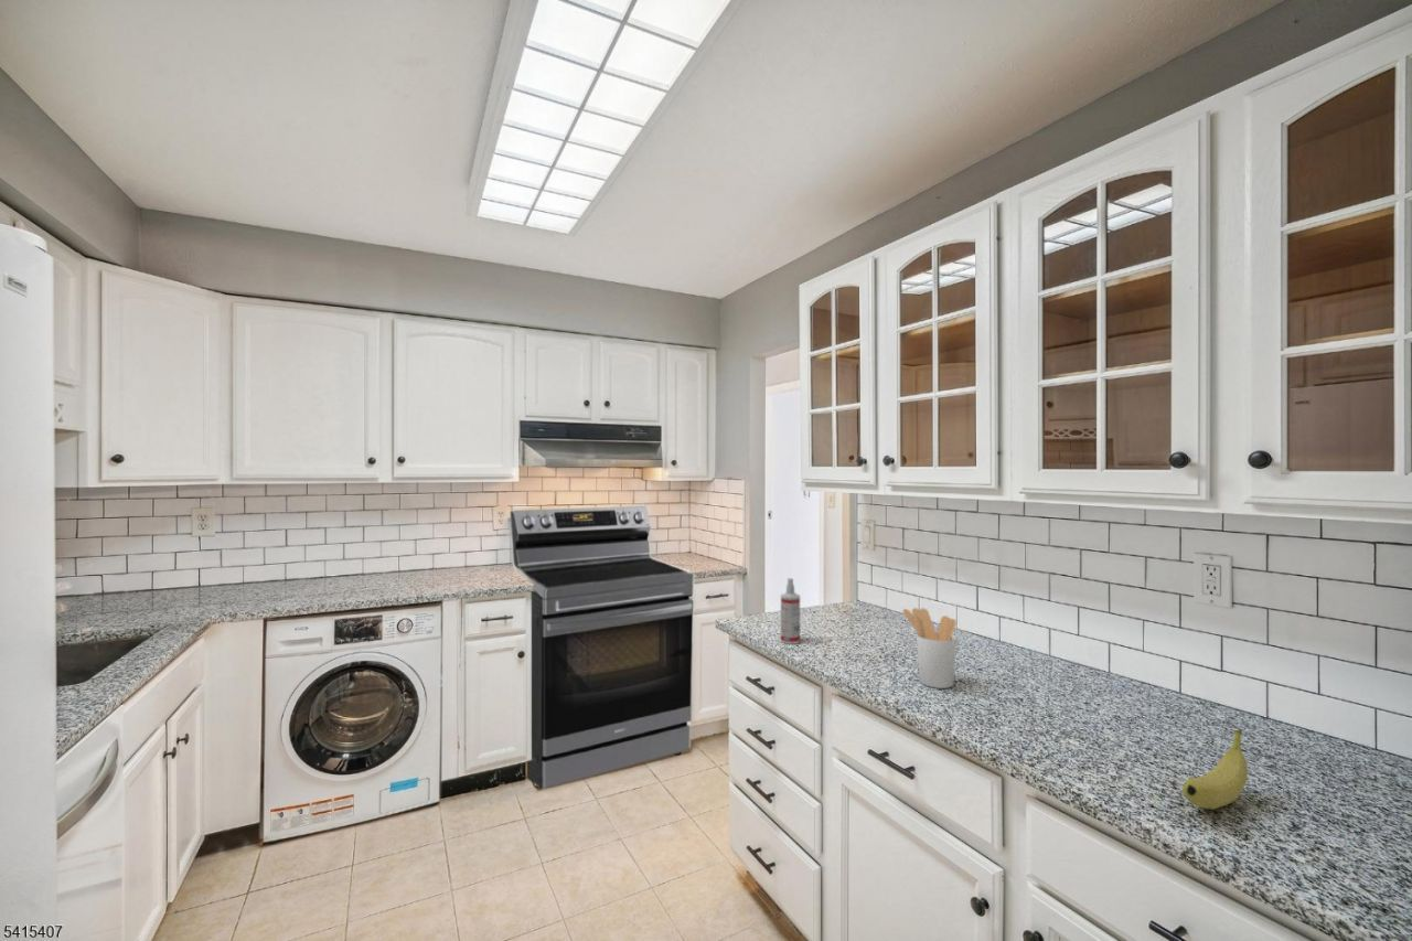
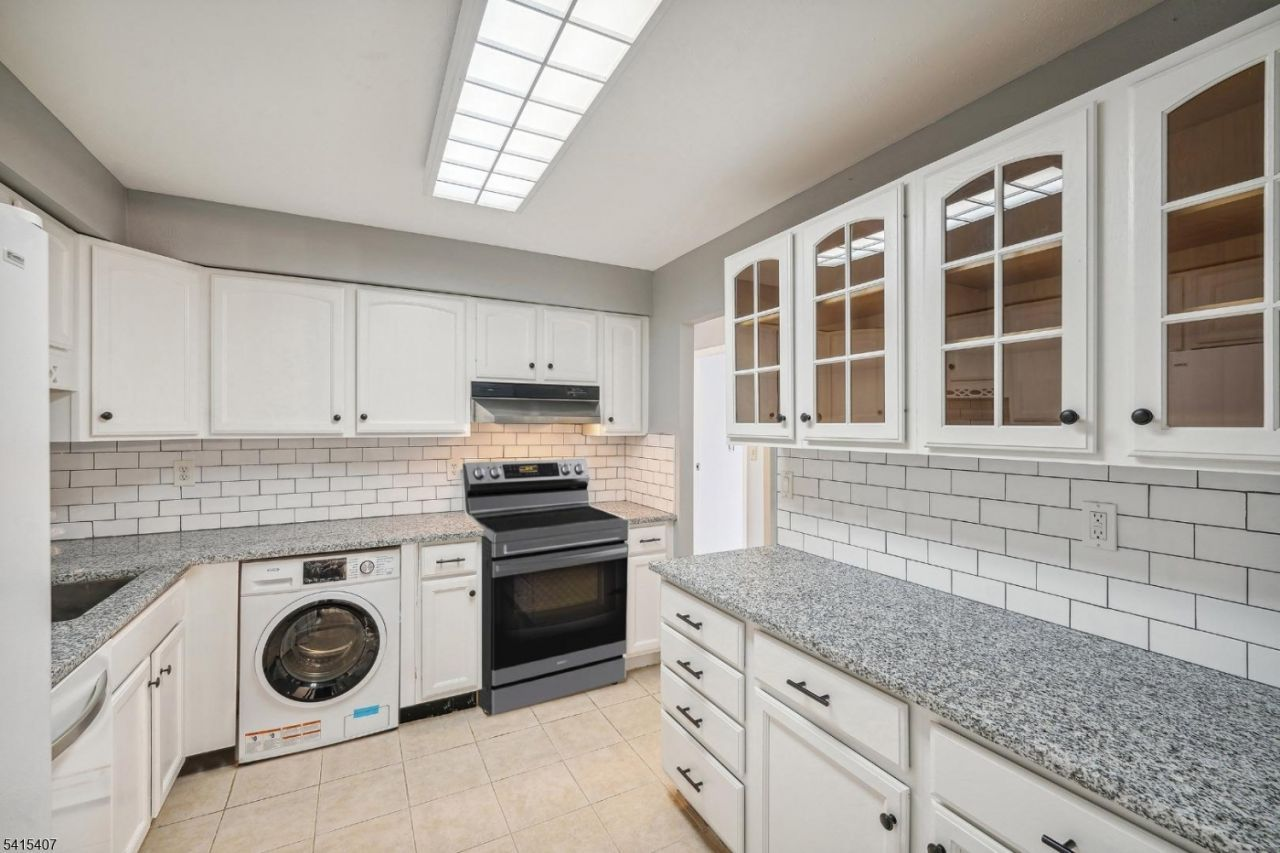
- fruit [1181,729,1249,810]
- spray bottle [780,577,801,645]
- utensil holder [901,607,958,689]
